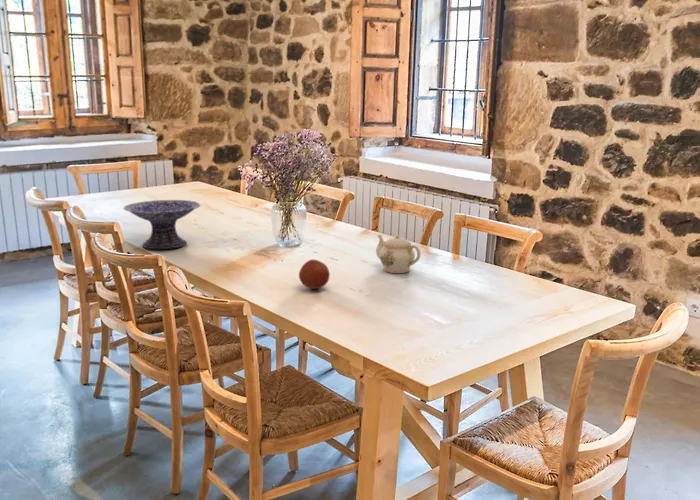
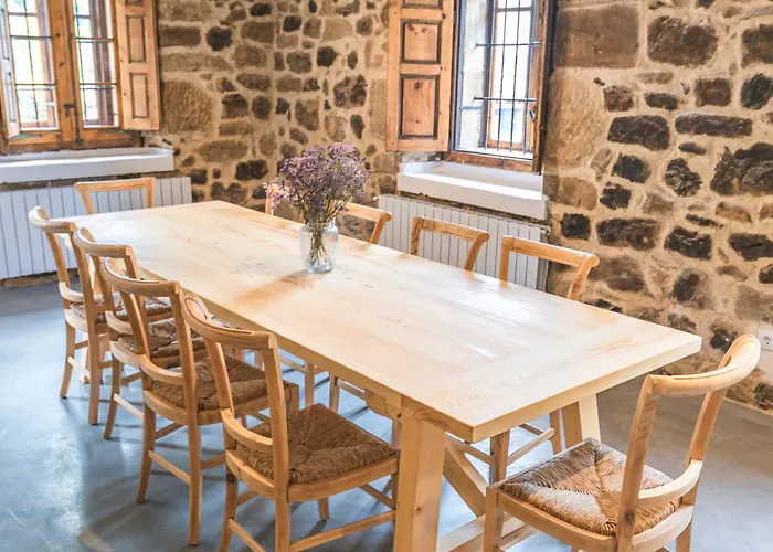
- decorative bowl [123,199,201,250]
- fruit [298,259,331,290]
- teapot [375,234,422,274]
